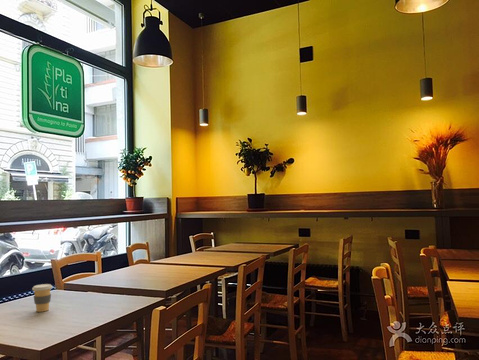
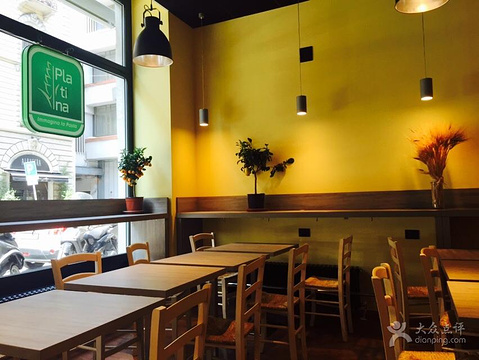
- coffee cup [31,283,53,313]
